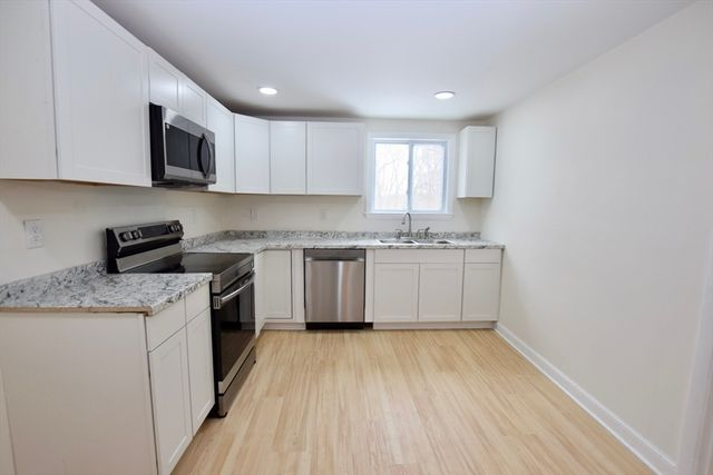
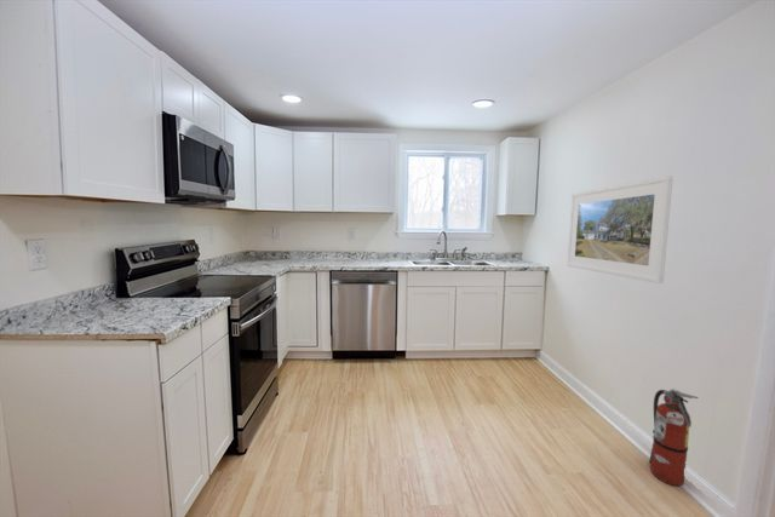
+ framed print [567,174,674,285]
+ fire extinguisher [648,387,700,487]
